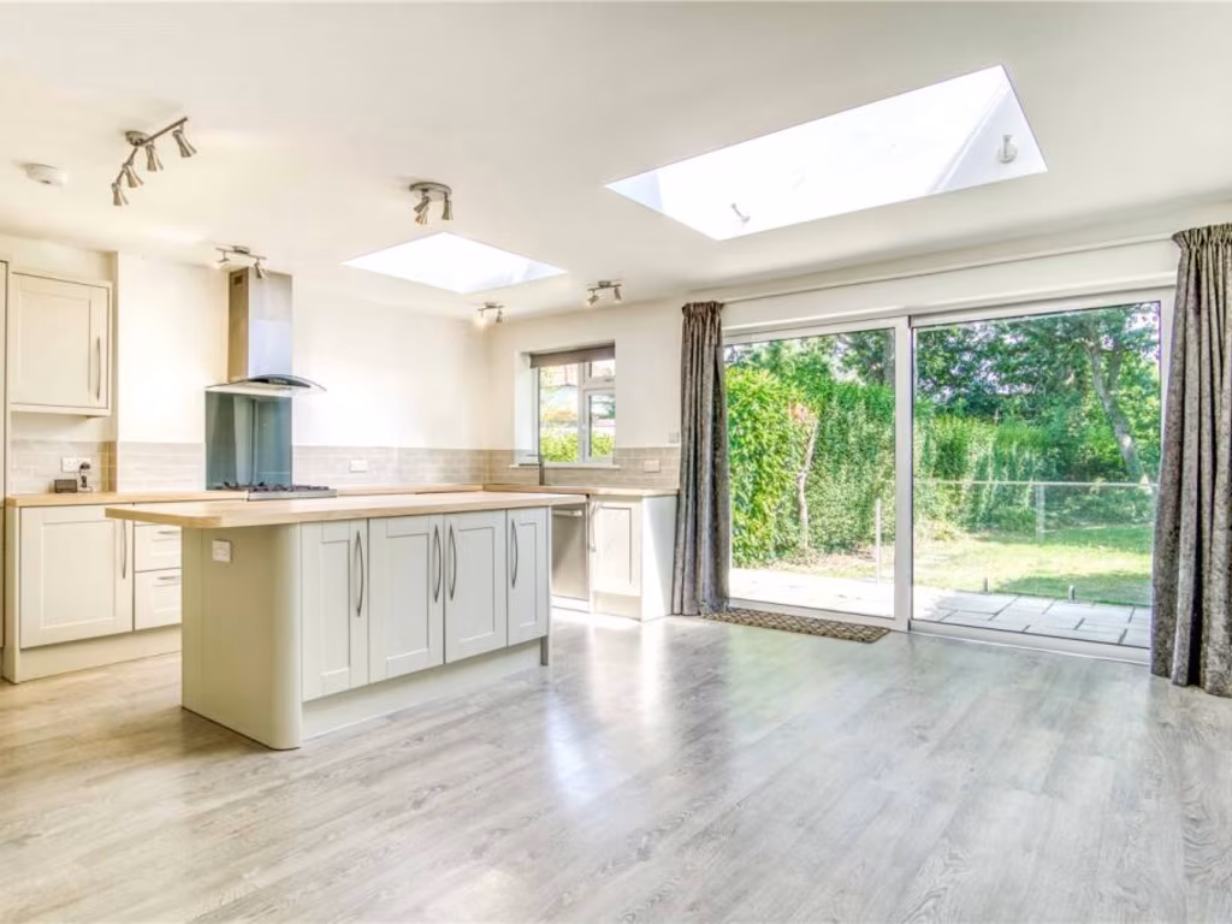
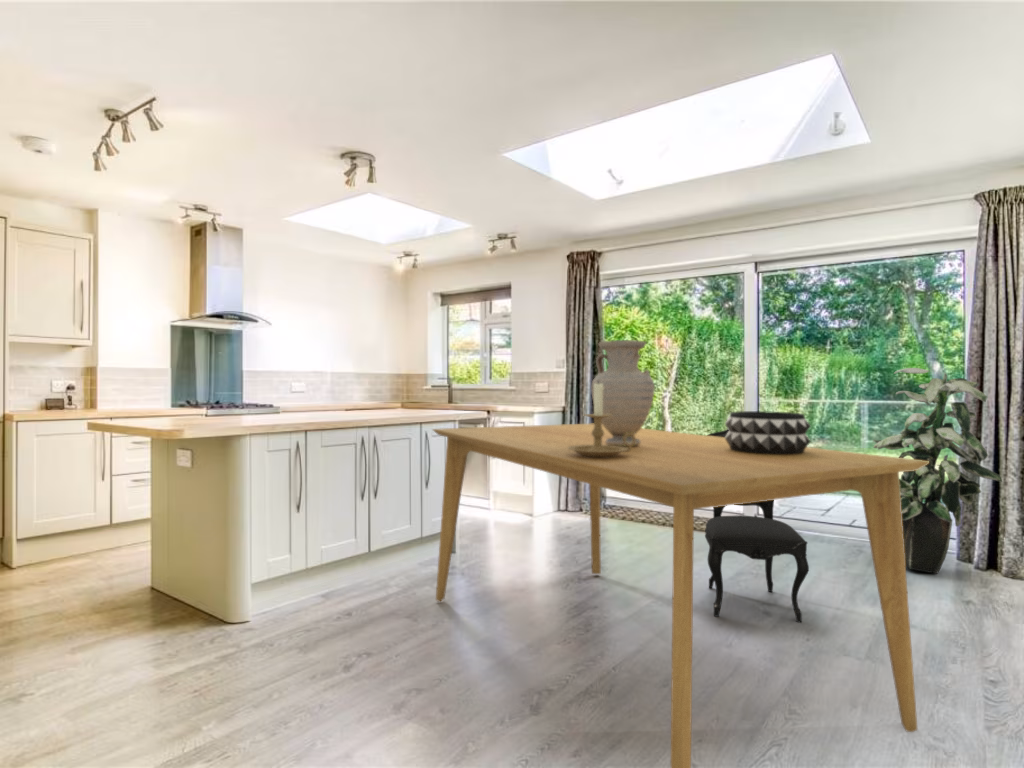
+ dining chair [704,428,810,623]
+ vase [591,339,655,446]
+ decorative bowl [724,410,812,455]
+ indoor plant [872,367,1004,575]
+ dining table [431,423,929,768]
+ candle holder [568,380,637,458]
